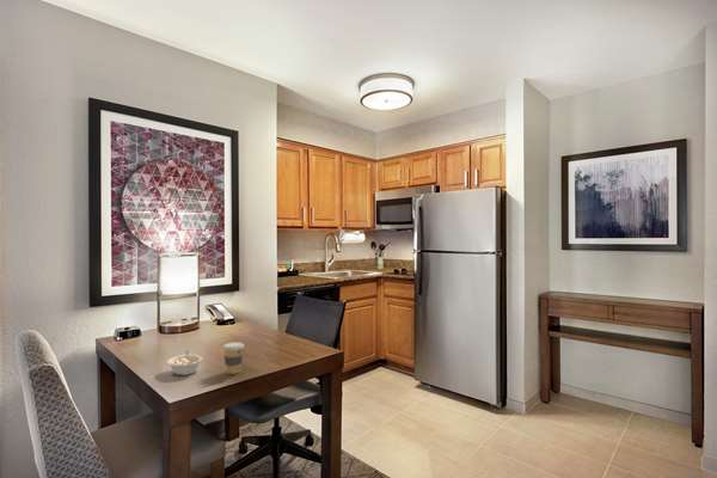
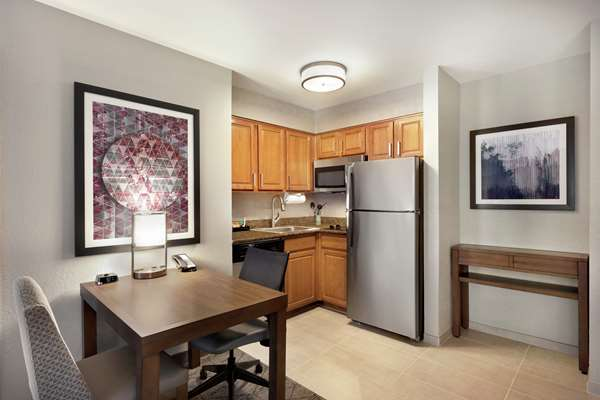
- coffee cup [221,341,245,375]
- legume [166,349,203,376]
